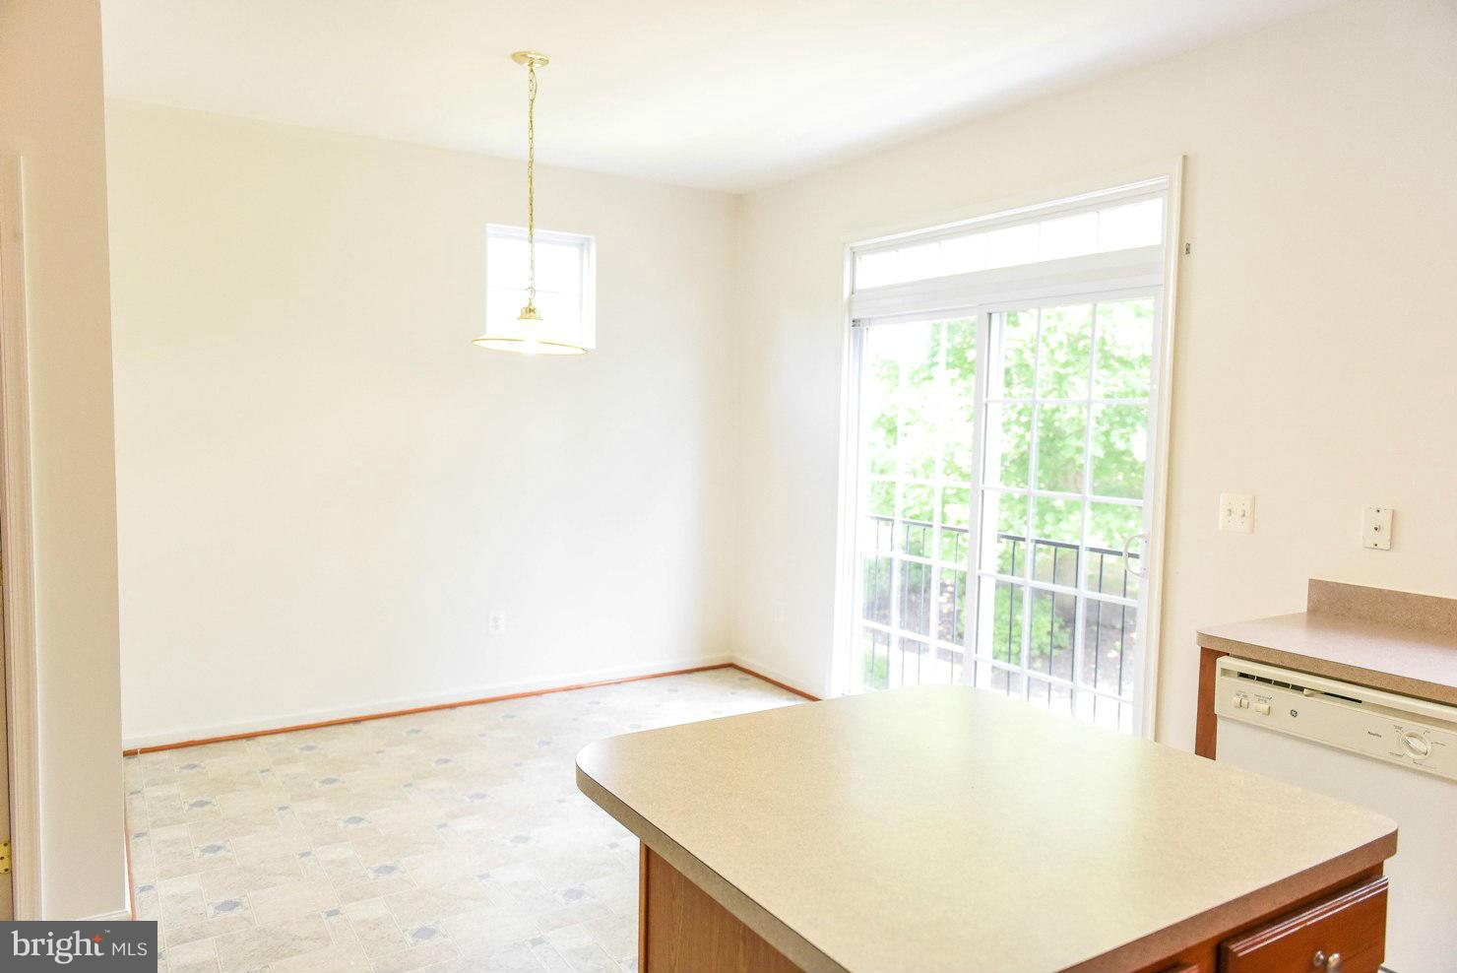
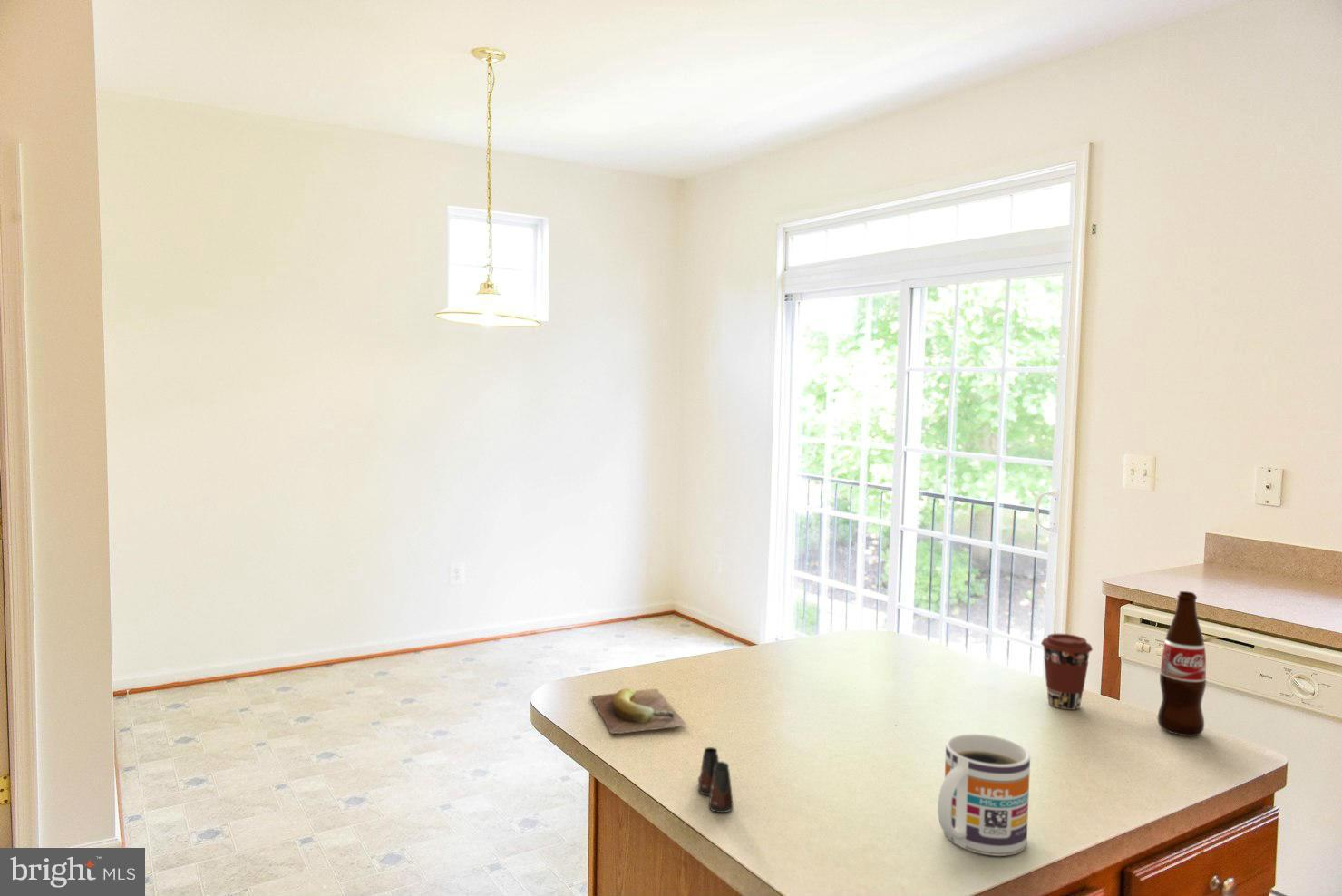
+ mug [937,733,1031,857]
+ salt shaker [697,746,734,813]
+ coffee cup [1040,633,1094,711]
+ bottle [1157,590,1207,737]
+ banana [589,687,687,735]
